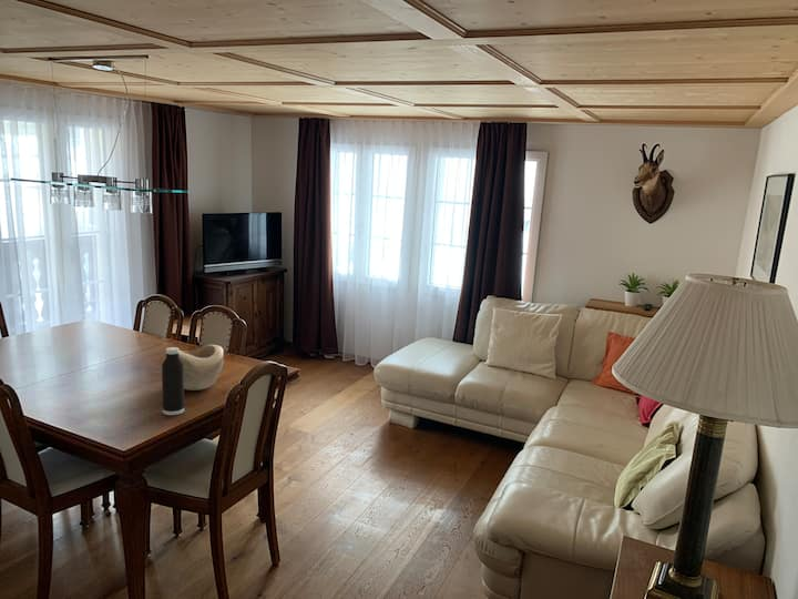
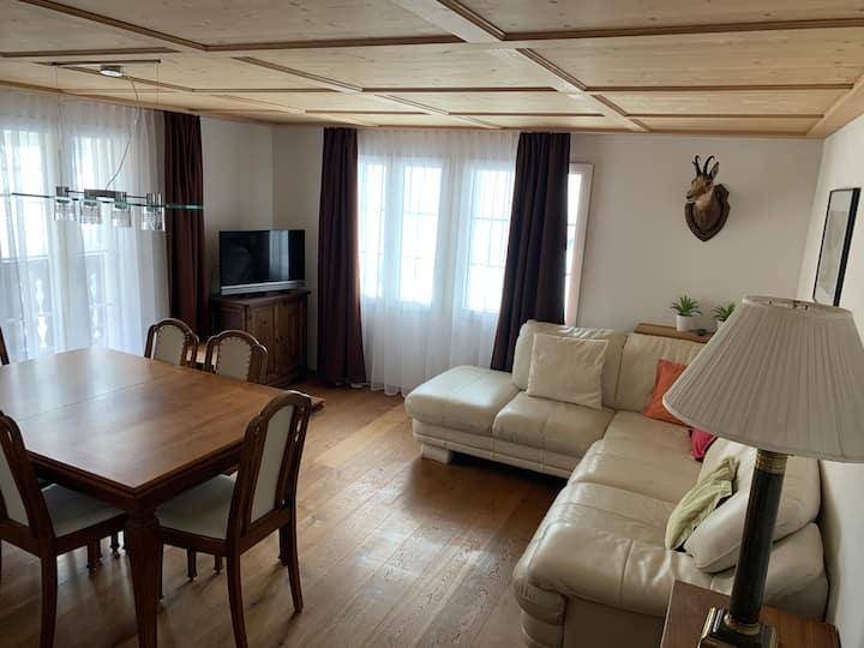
- decorative bowl [178,344,225,392]
- water bottle [161,346,185,416]
